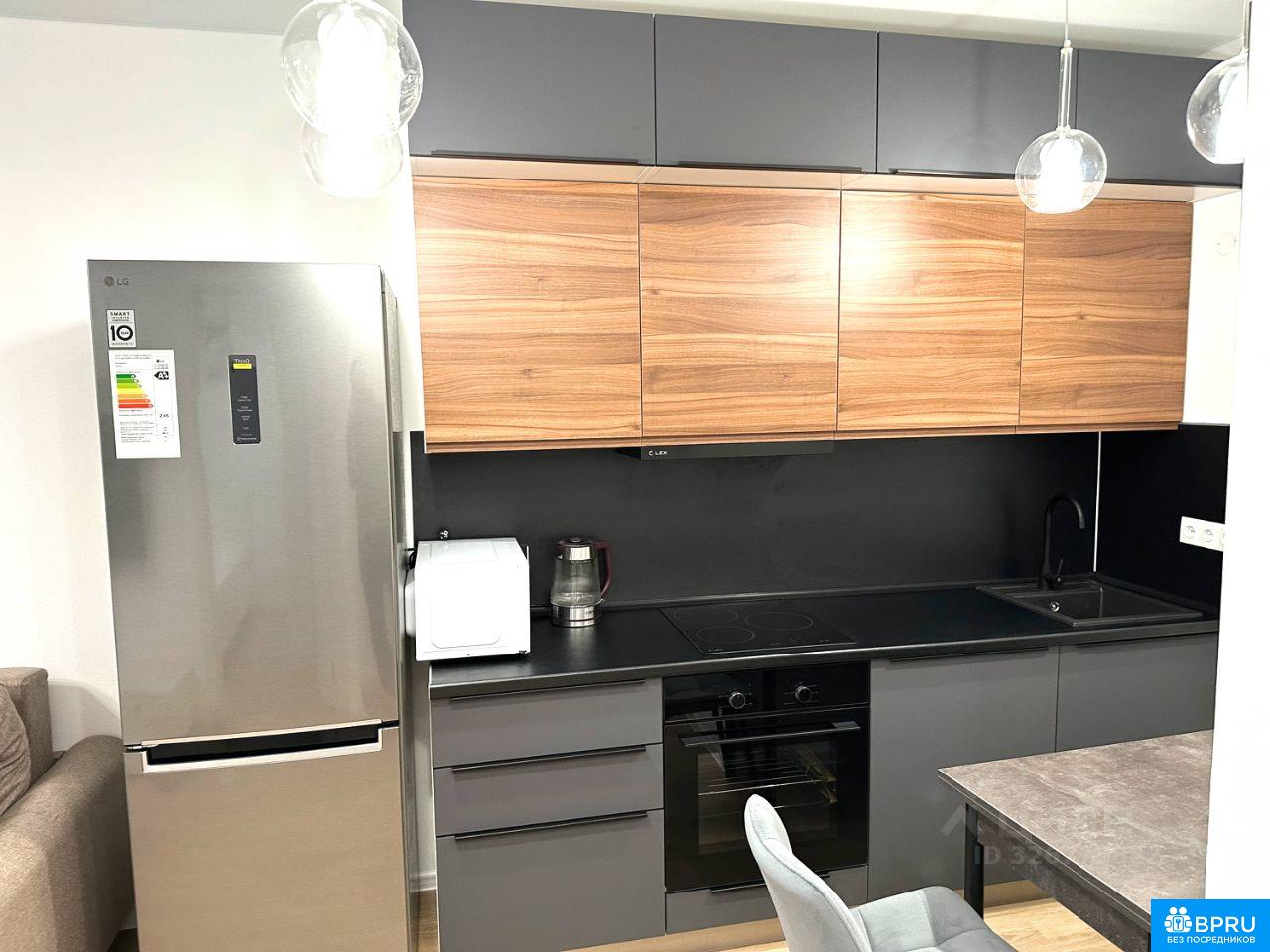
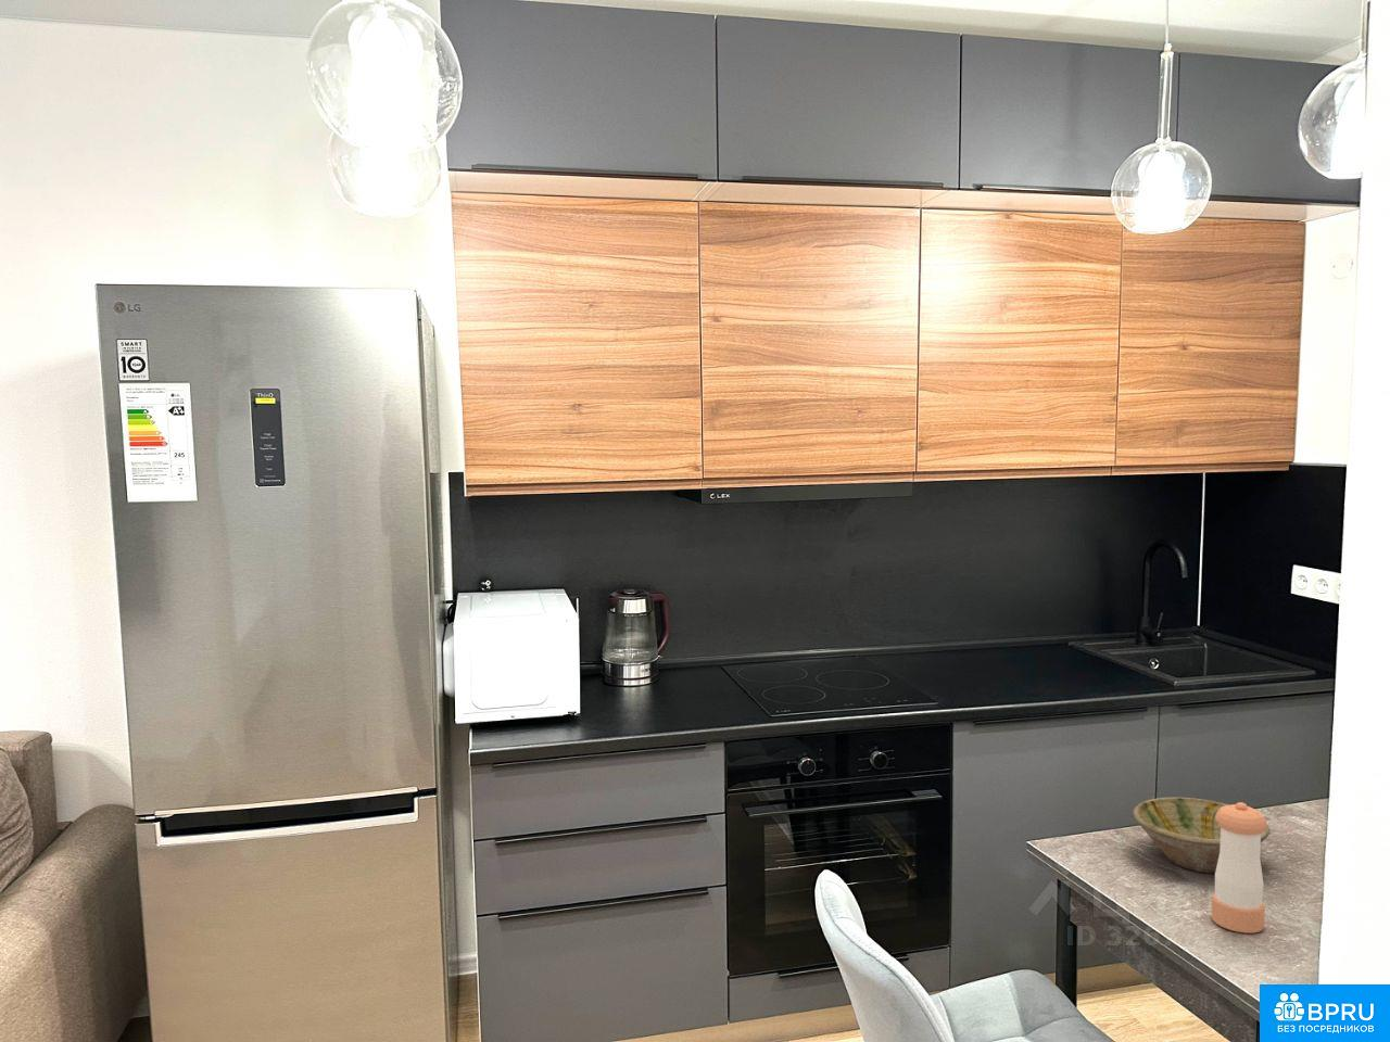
+ bowl [1132,797,1271,873]
+ pepper shaker [1211,801,1269,934]
